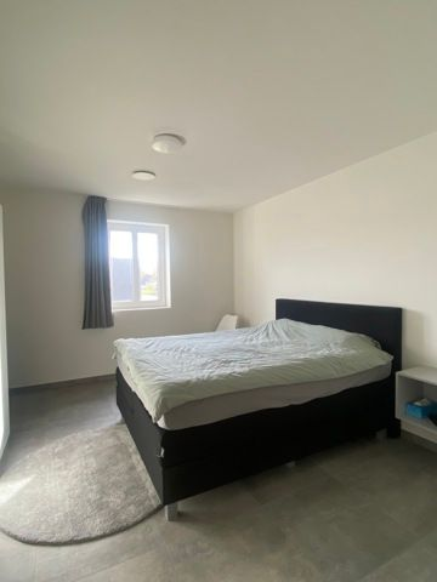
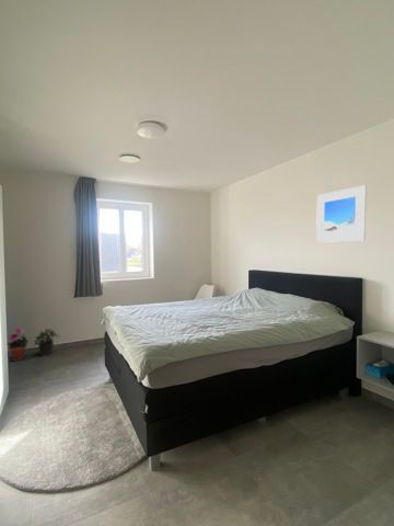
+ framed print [315,184,367,243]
+ potted plant [33,328,60,357]
+ potted plant [7,328,30,362]
